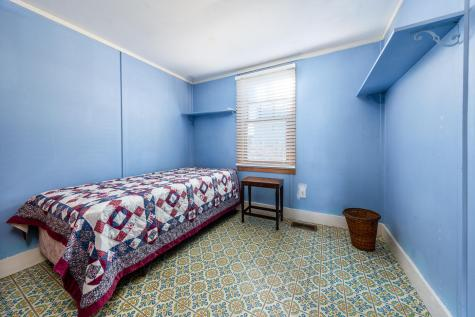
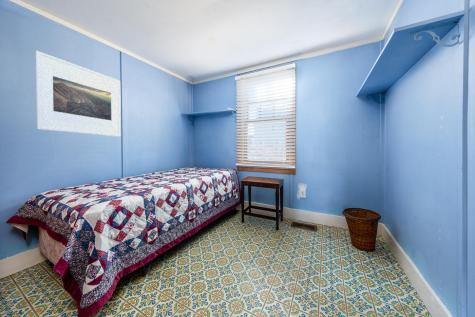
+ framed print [35,50,122,138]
